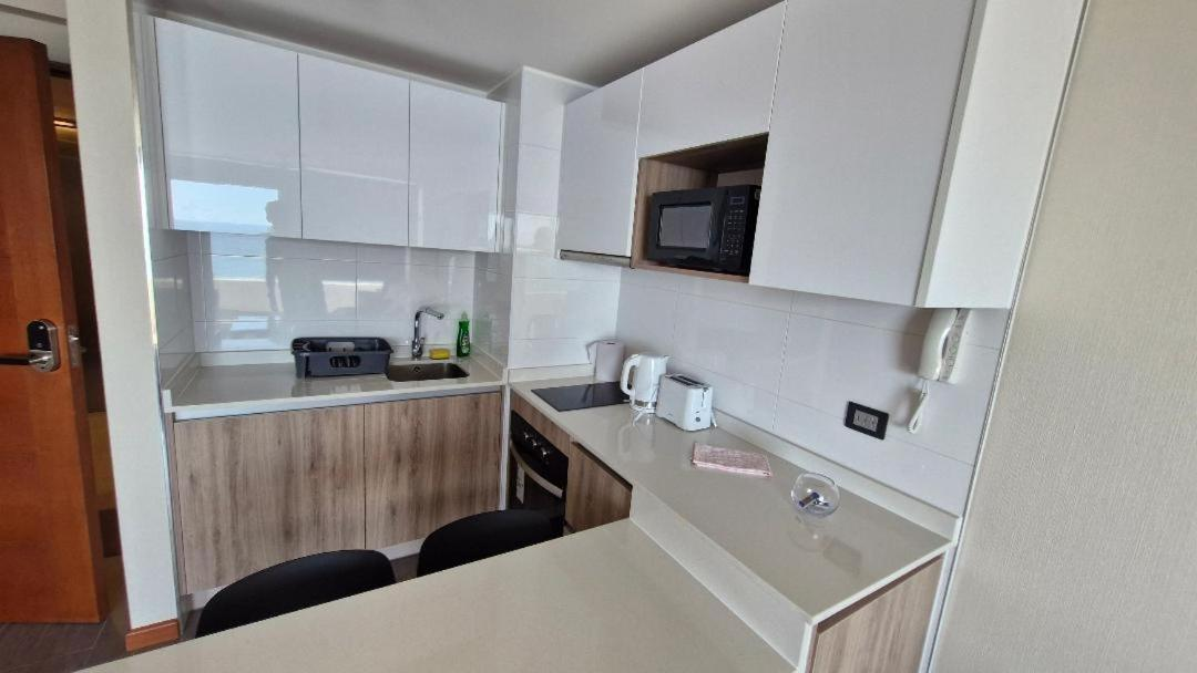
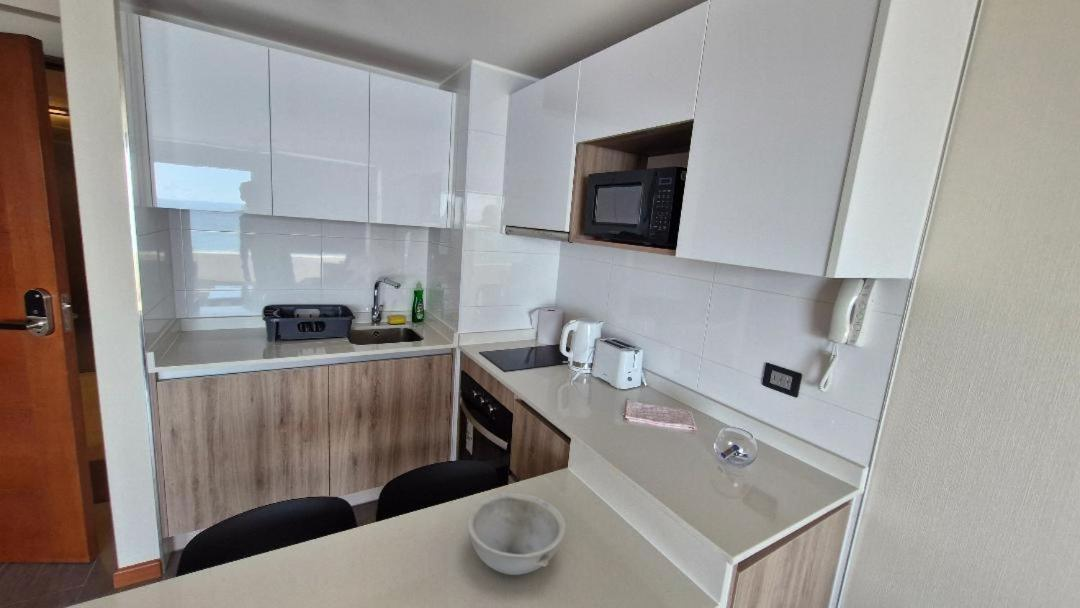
+ bowl [466,491,567,576]
